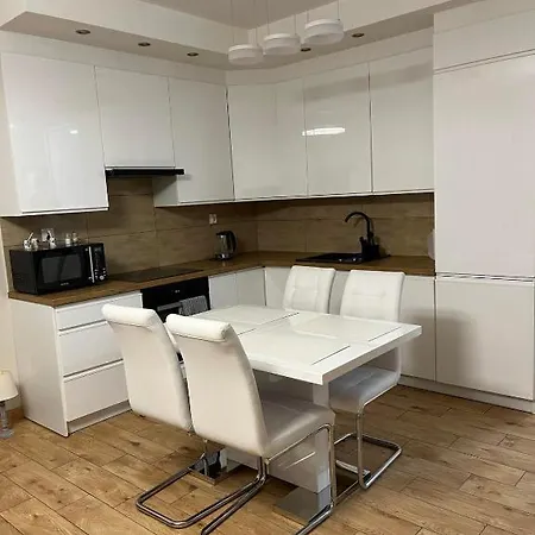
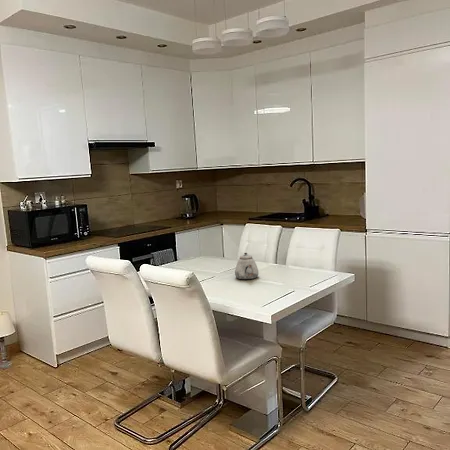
+ teapot [234,252,259,281]
